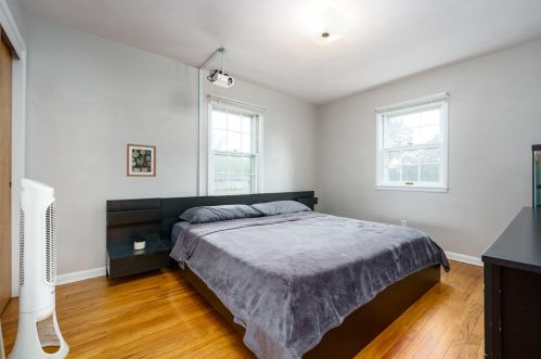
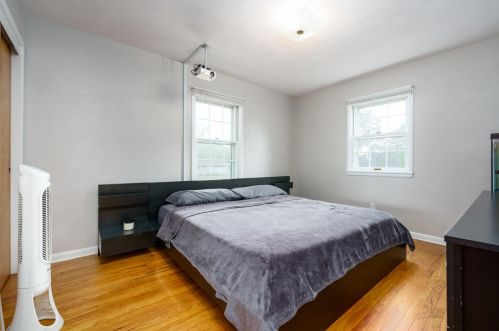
- wall art [126,142,157,178]
